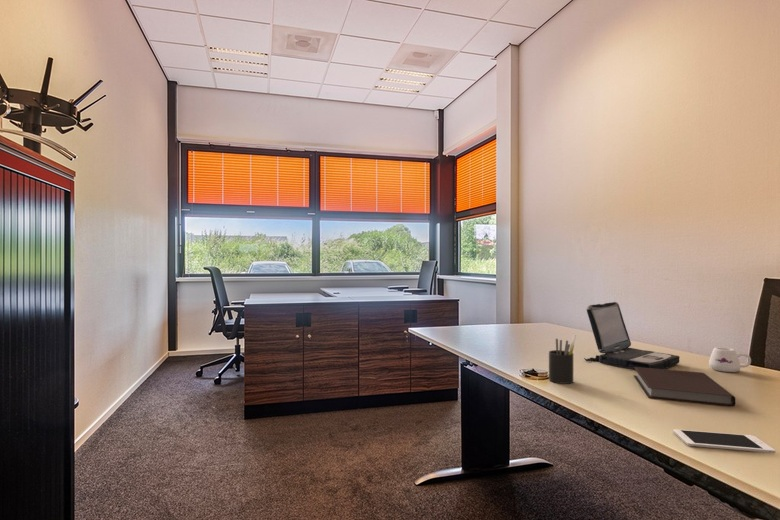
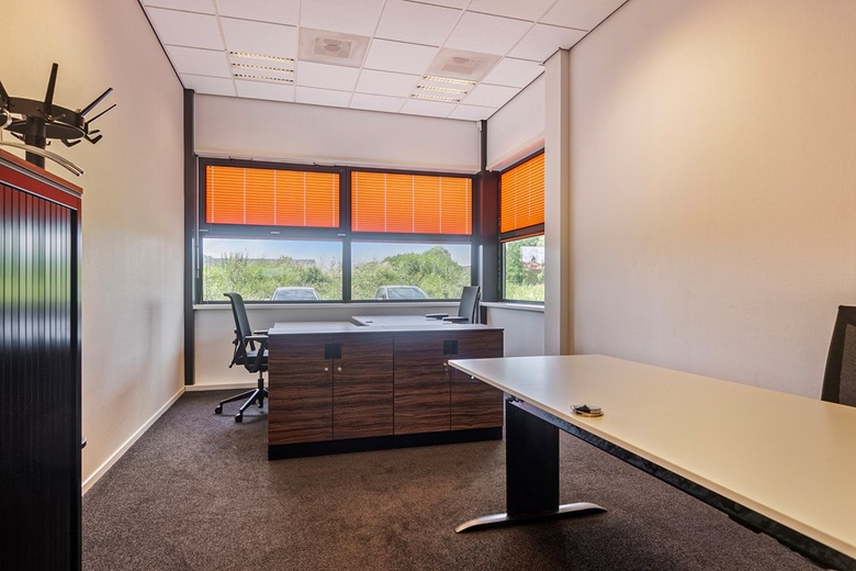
- mug [708,346,752,373]
- pen holder [548,334,577,385]
- cell phone [673,428,776,454]
- laptop [583,301,680,370]
- notebook [633,367,736,407]
